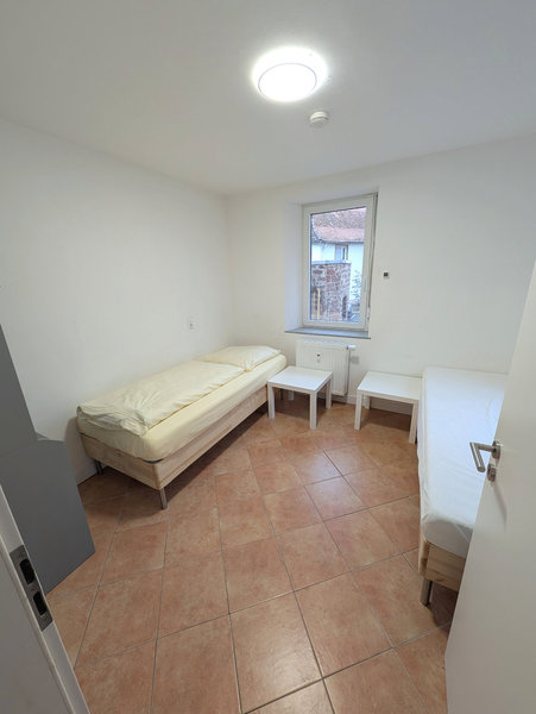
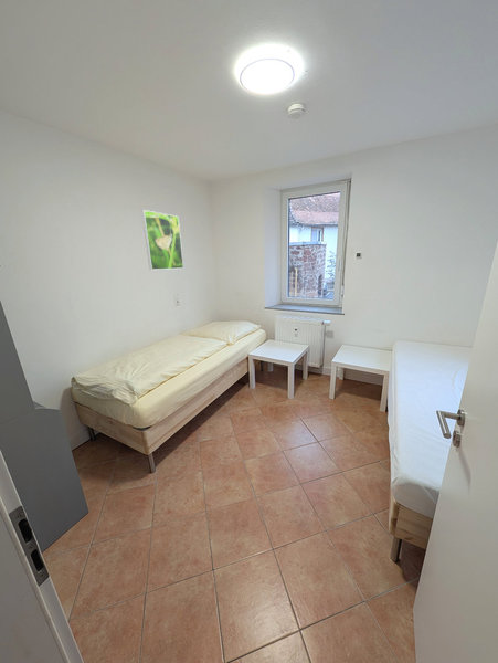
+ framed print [140,209,184,271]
